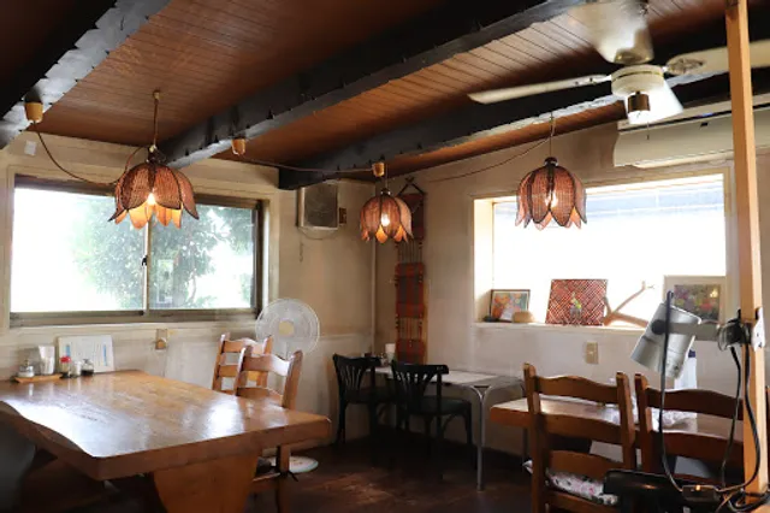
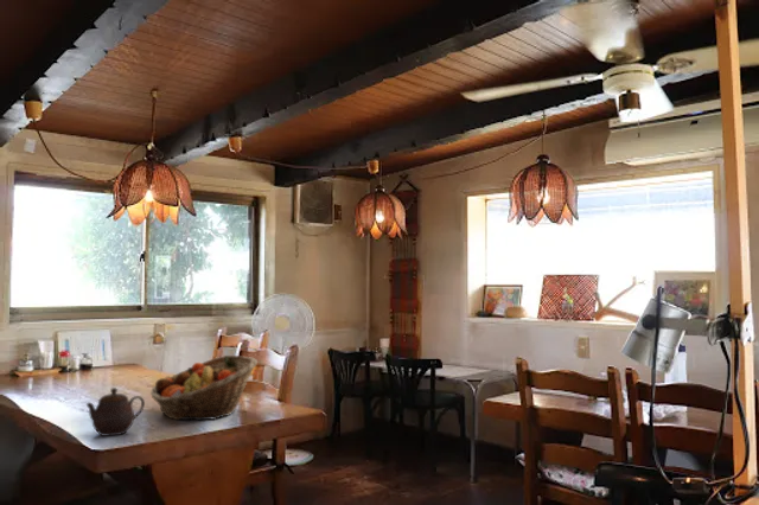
+ teapot [85,386,146,437]
+ fruit basket [149,354,259,421]
